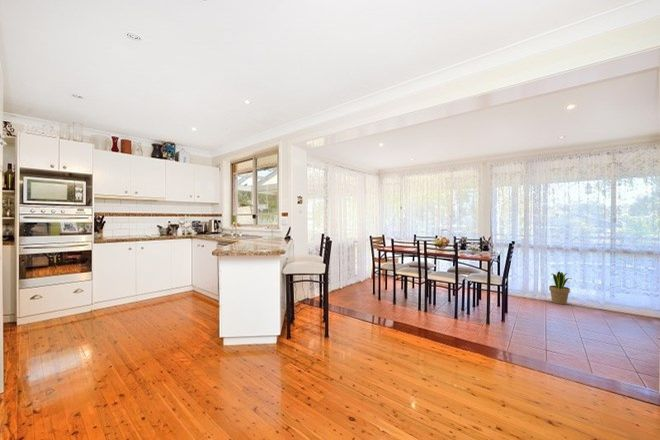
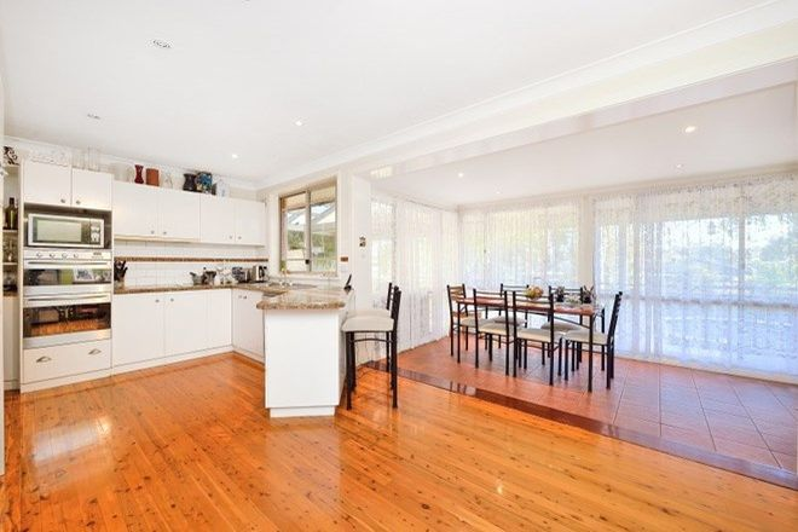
- potted plant [548,270,573,305]
